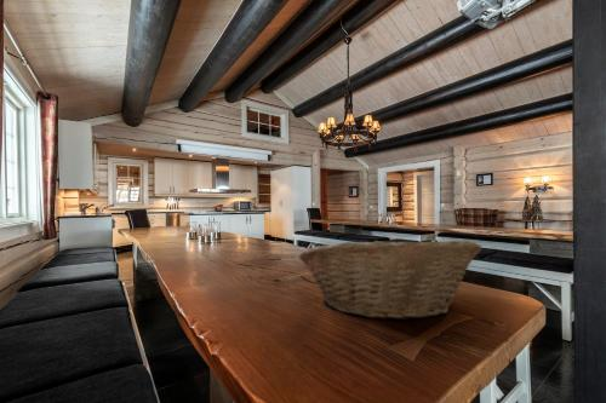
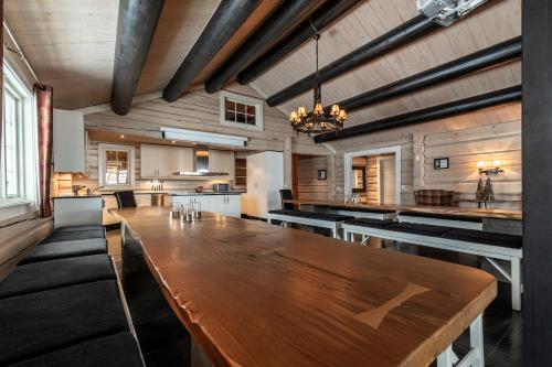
- fruit basket [297,237,484,322]
